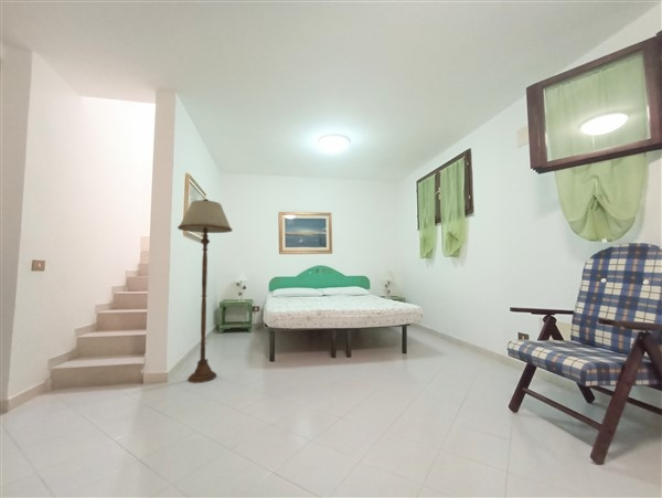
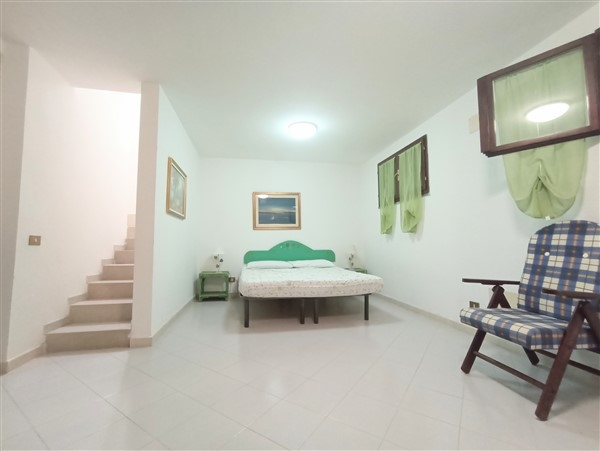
- floor lamp [177,198,233,384]
